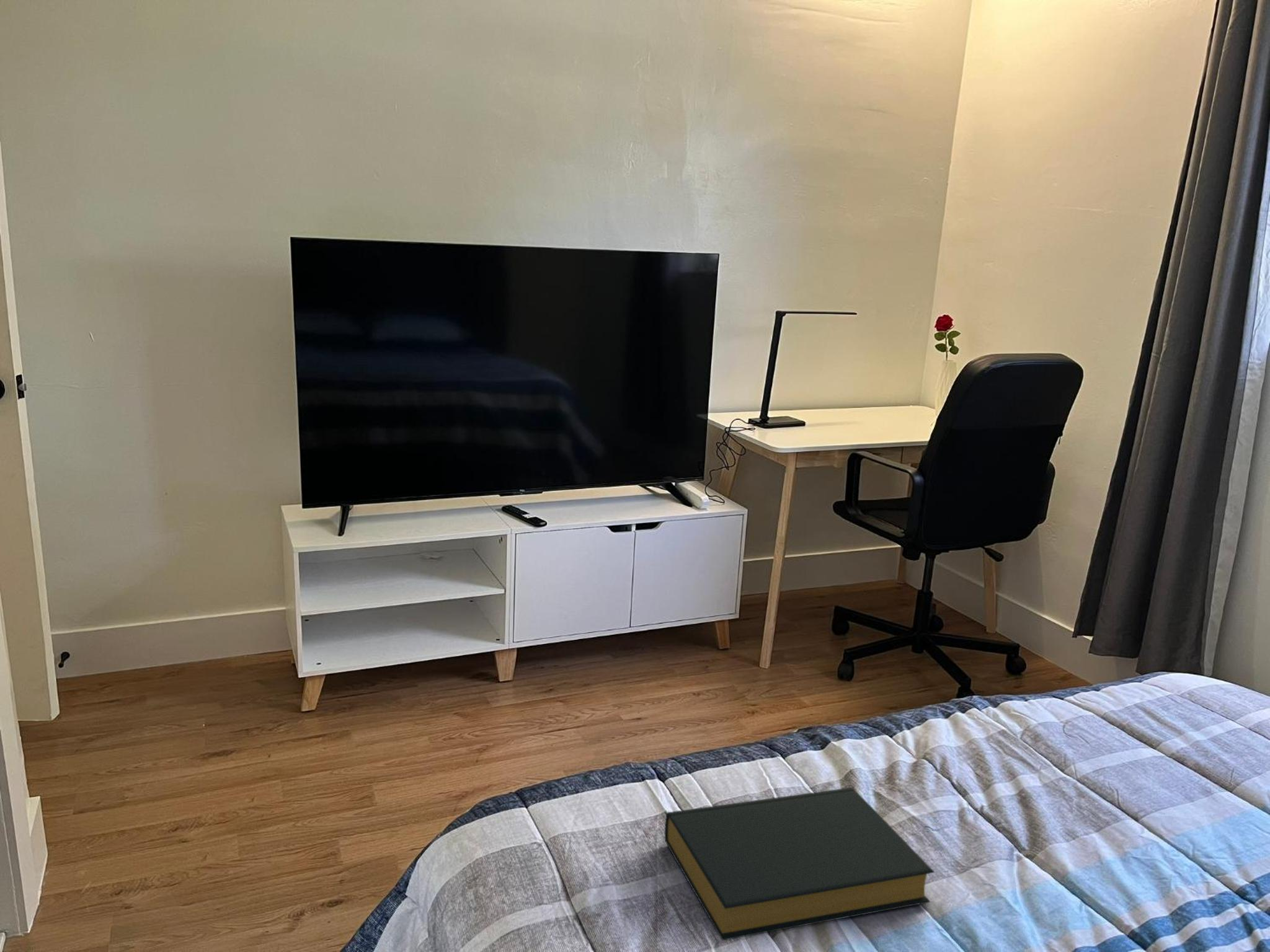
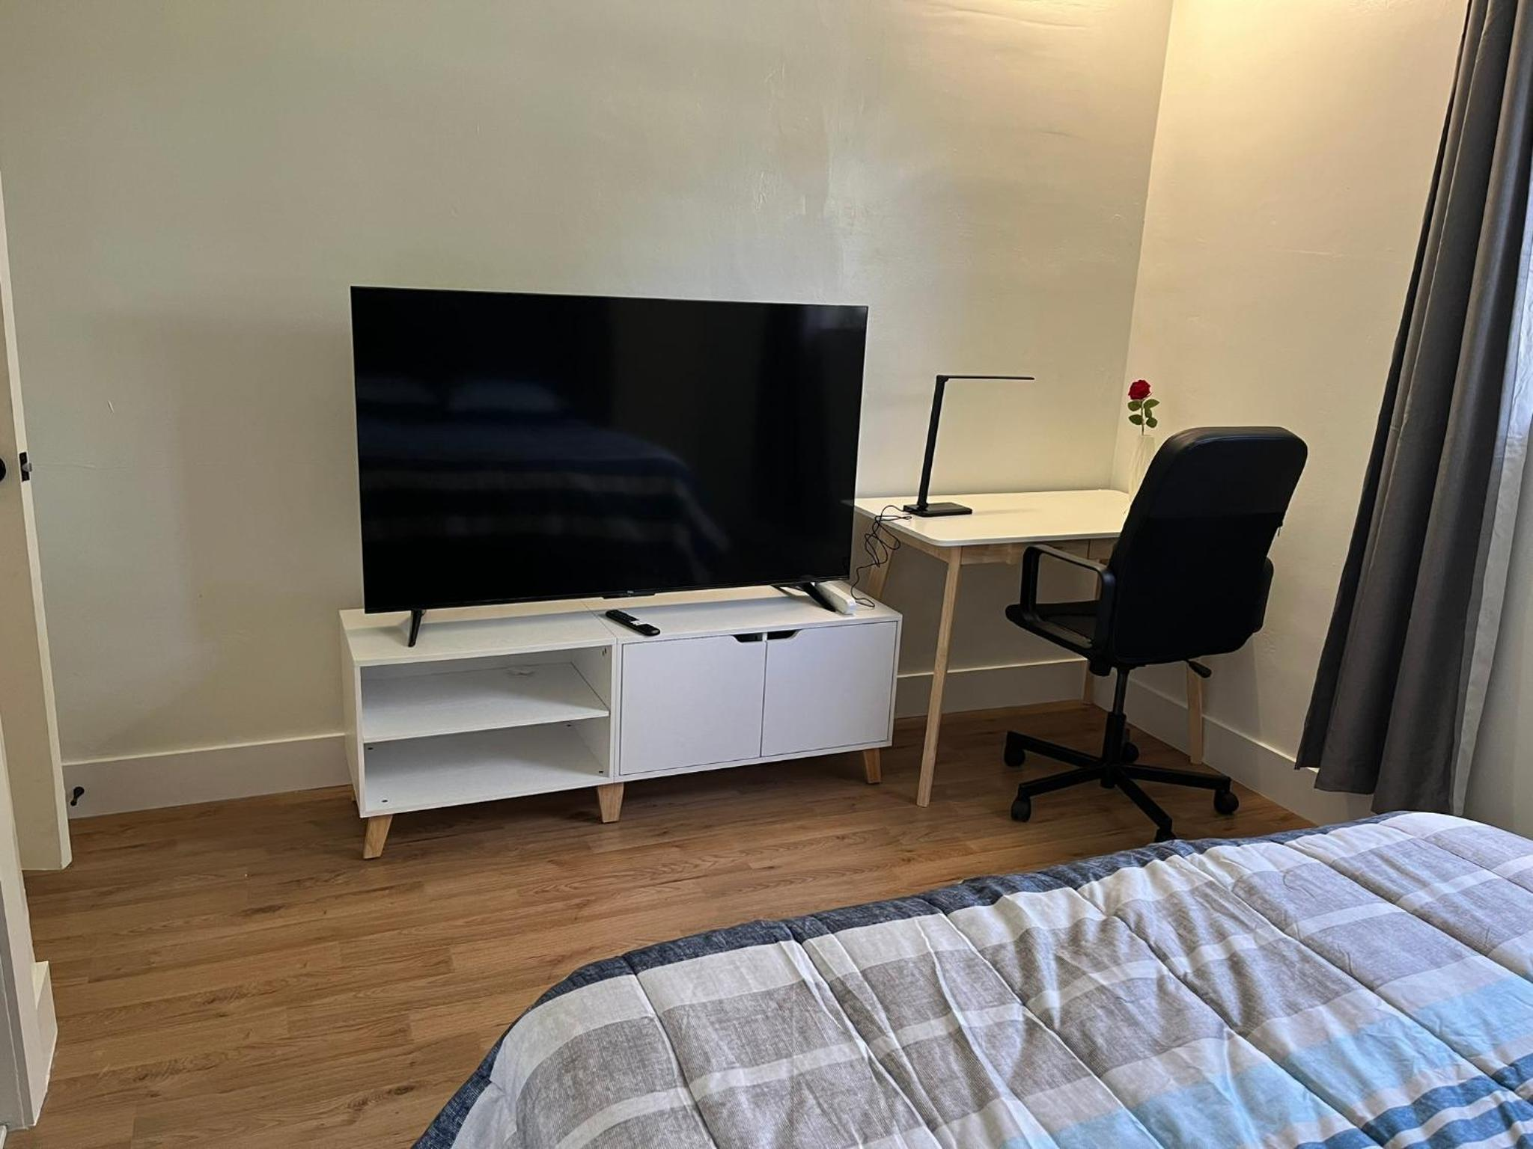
- hardback book [664,787,935,941]
